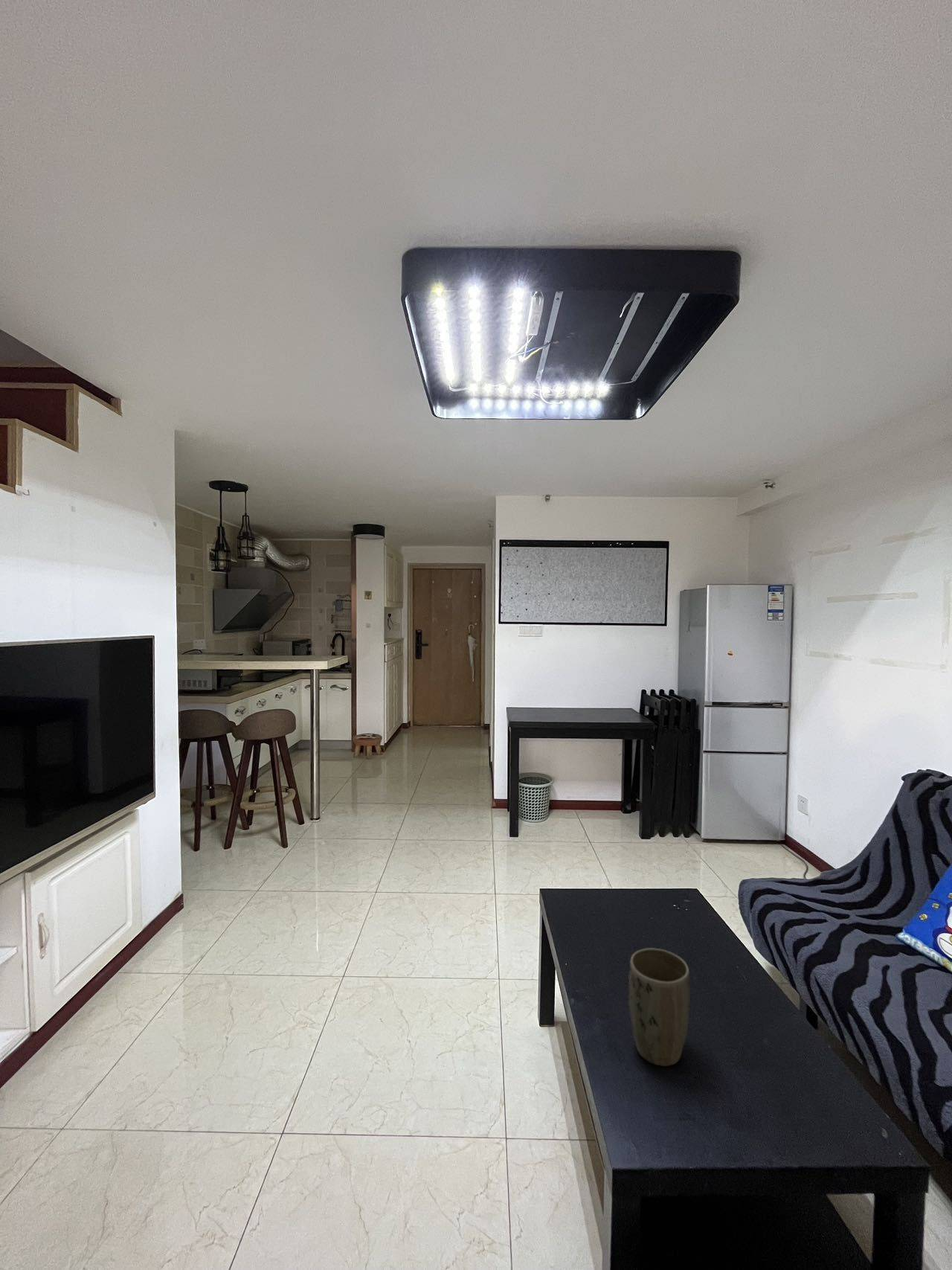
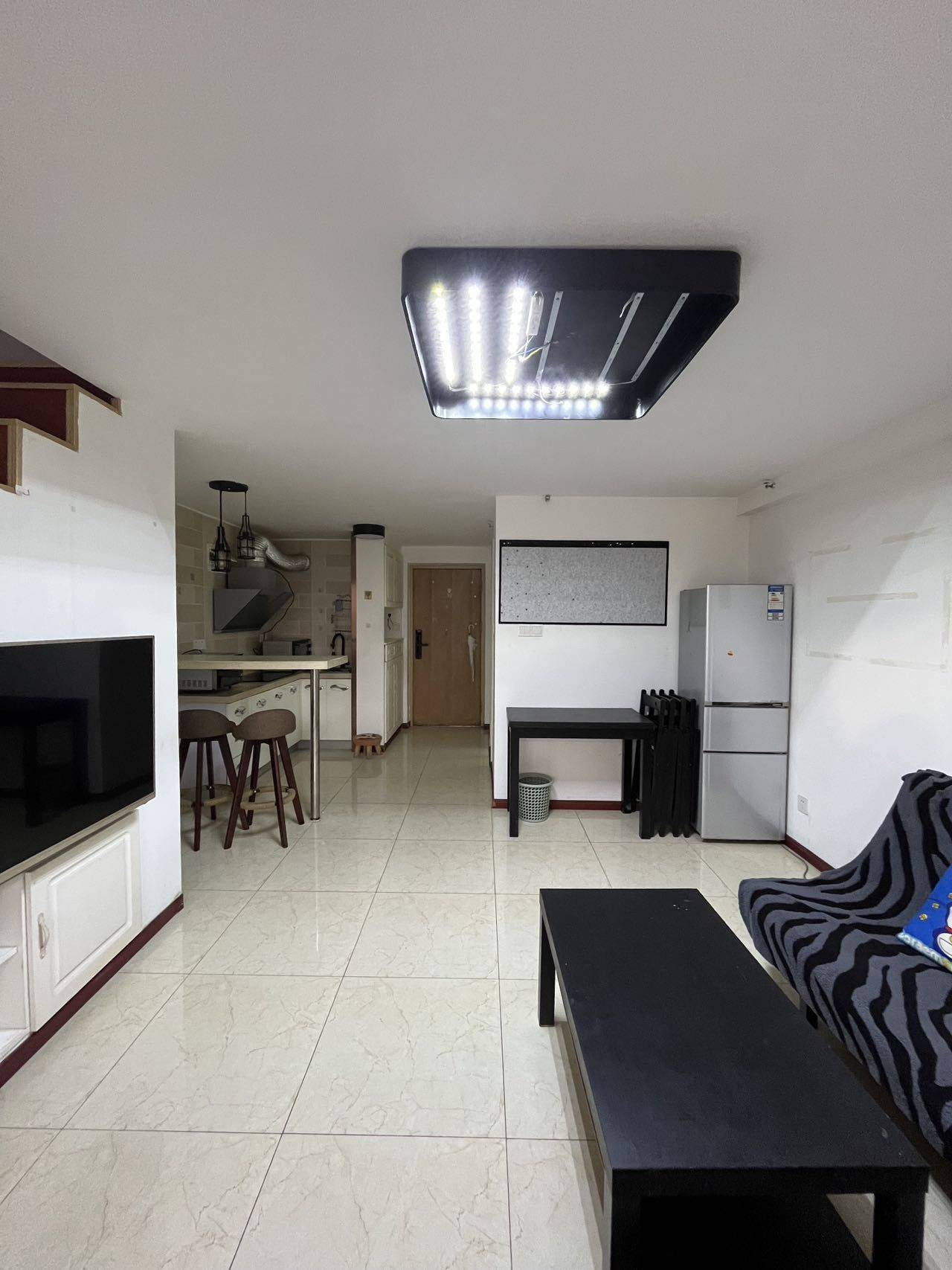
- plant pot [628,947,691,1067]
